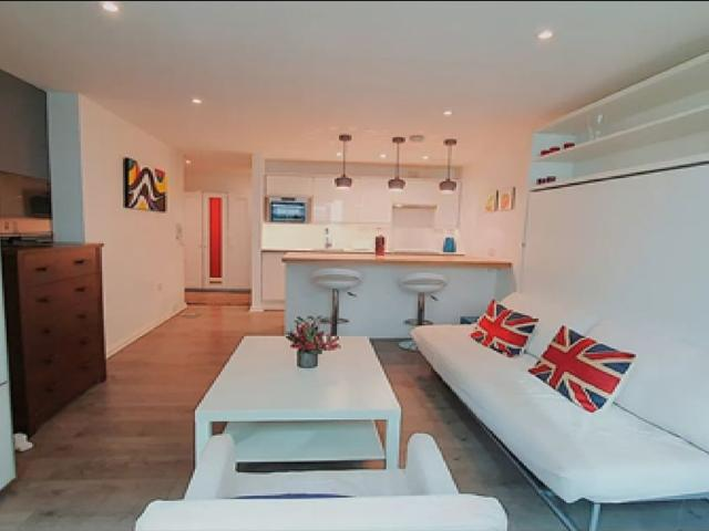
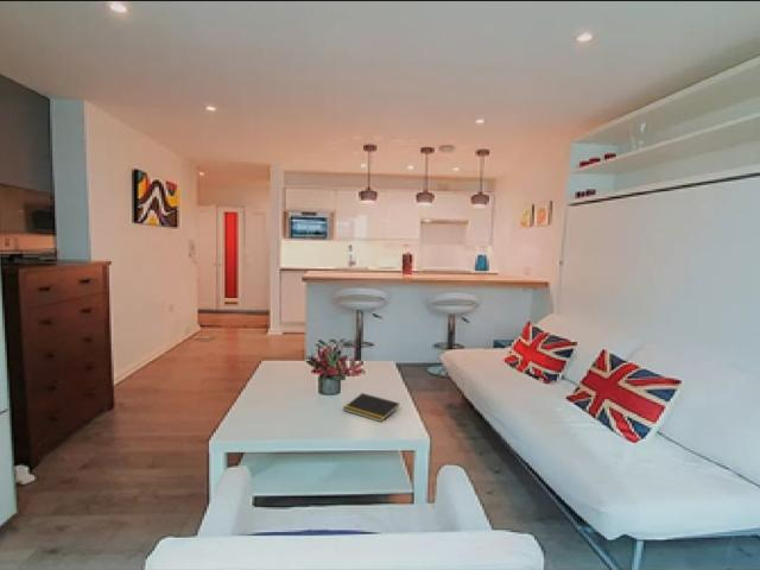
+ notepad [342,392,400,423]
